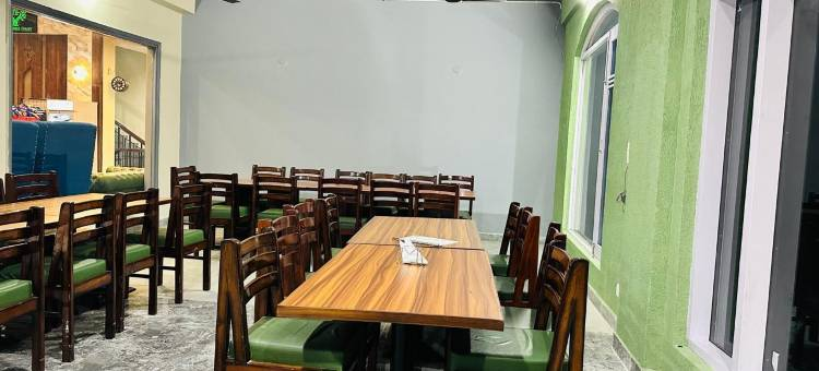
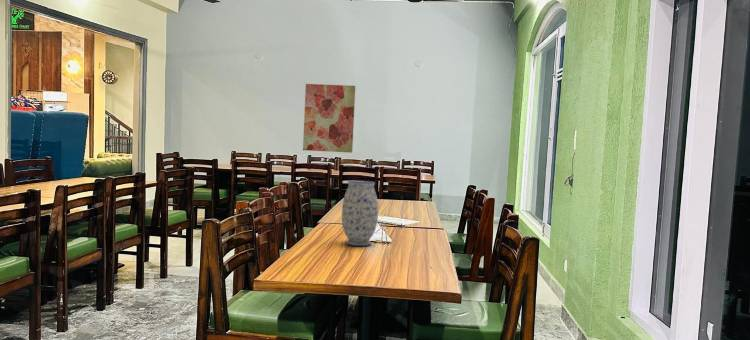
+ vase [341,179,379,247]
+ wall art [302,83,356,154]
